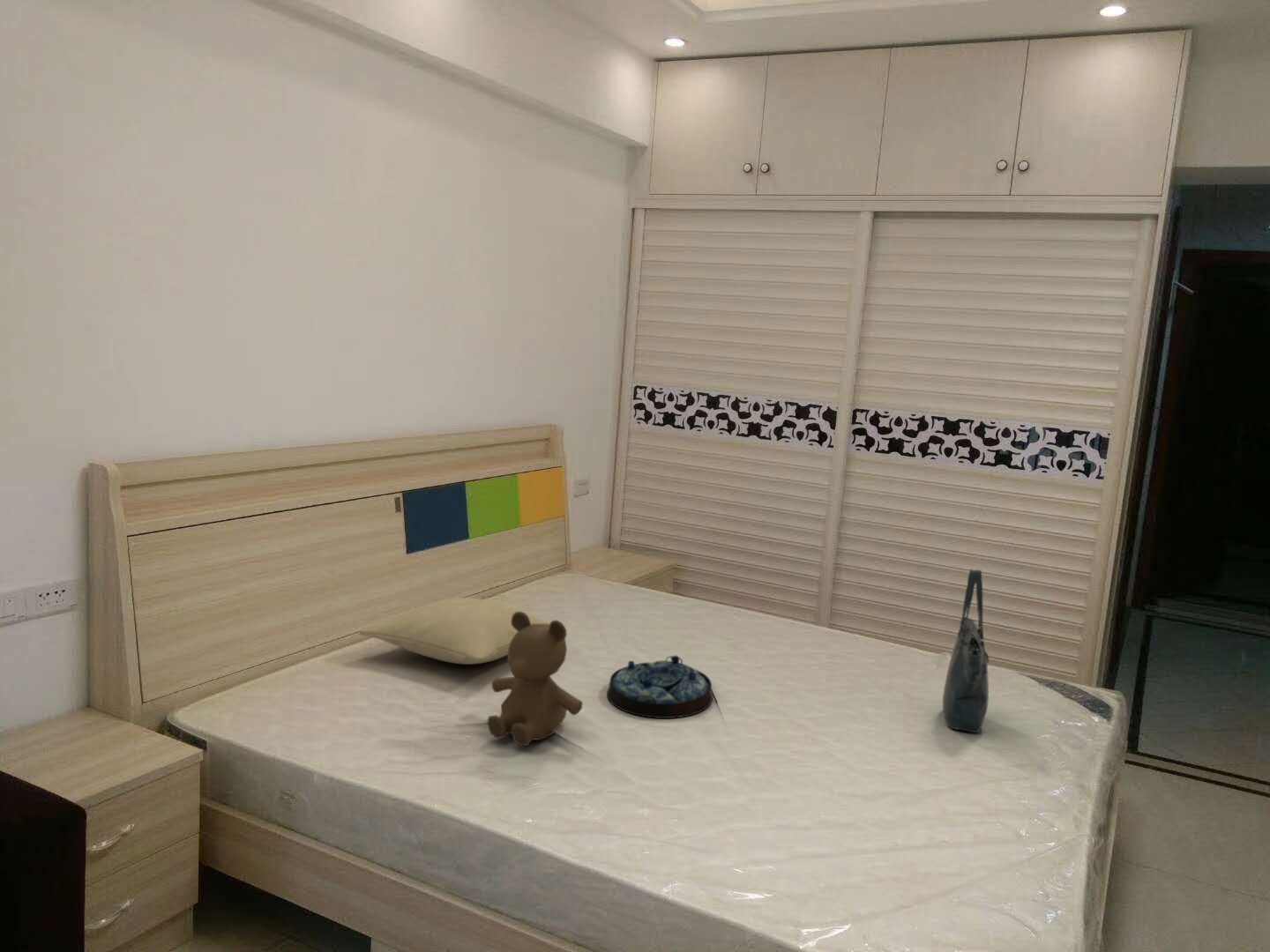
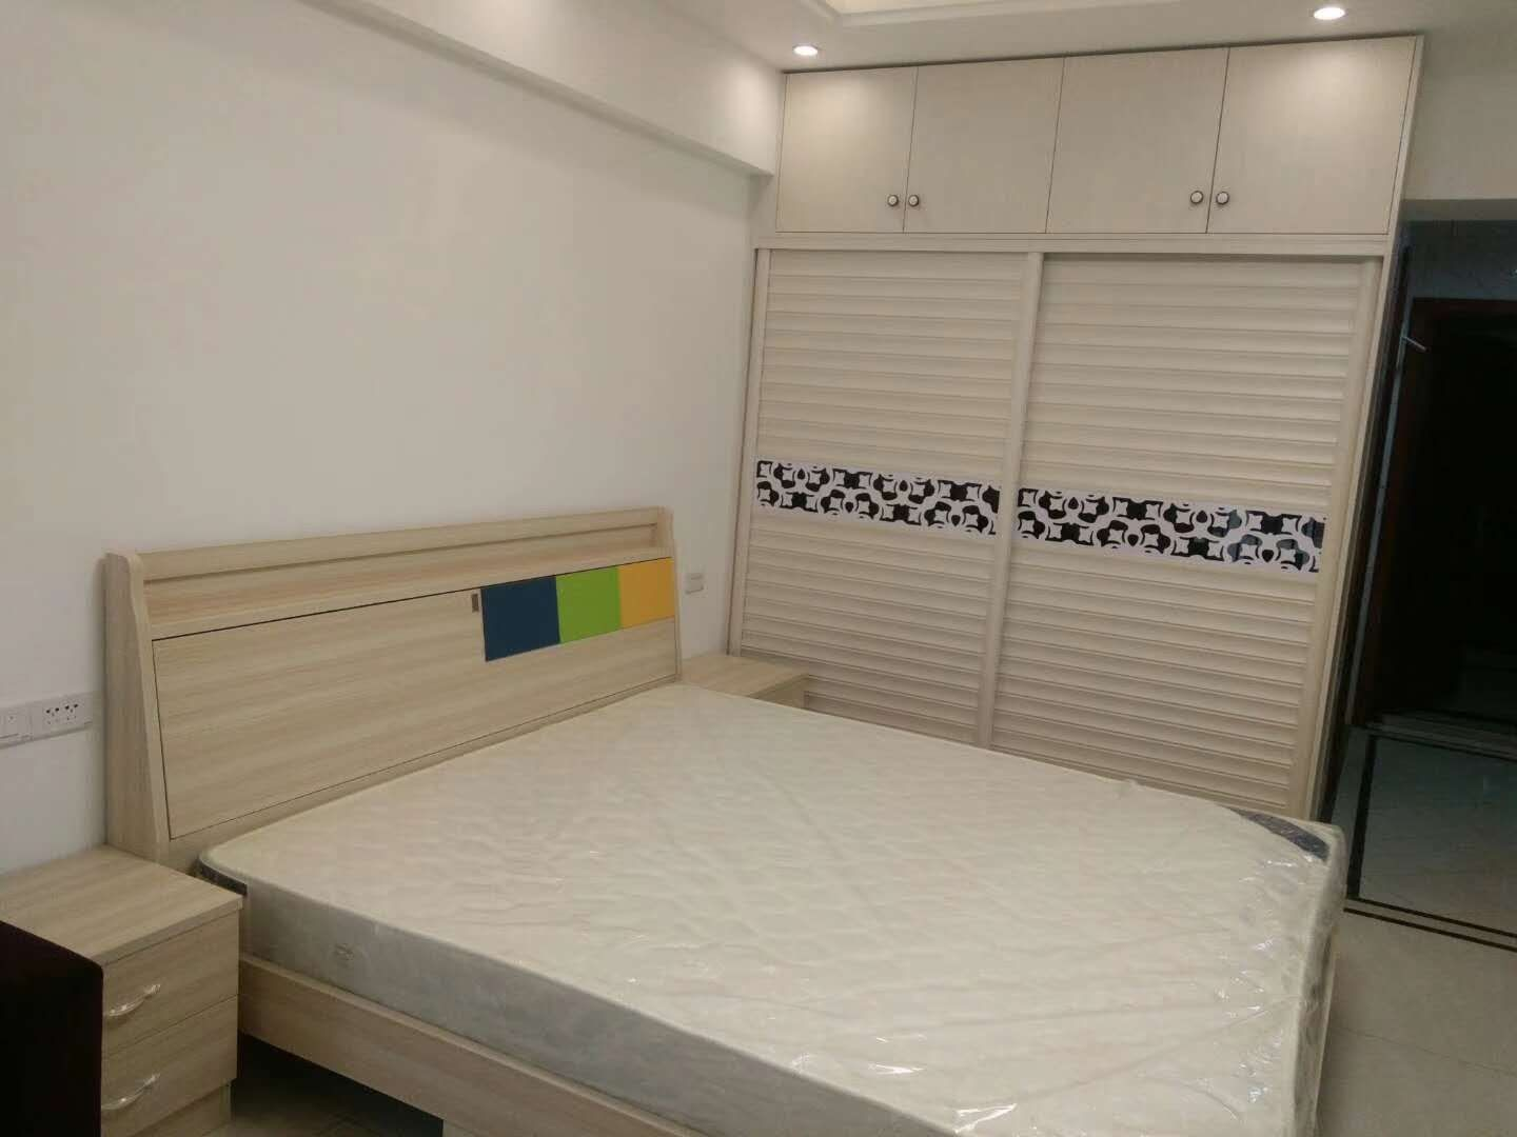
- pillow [357,597,551,666]
- tote bag [942,569,990,733]
- serving tray [606,655,713,719]
- teddy bear [486,611,584,747]
